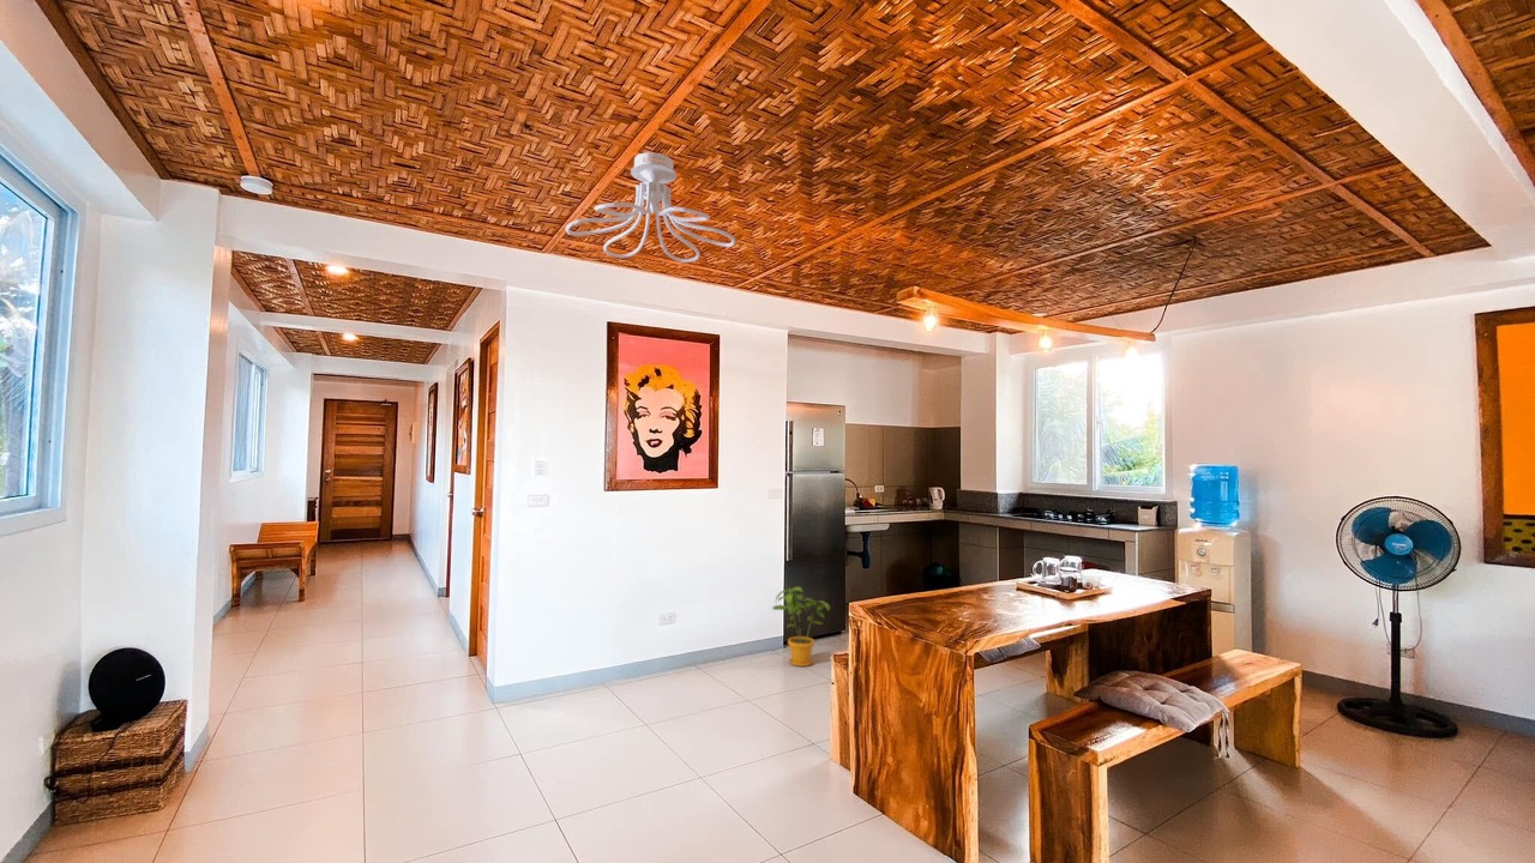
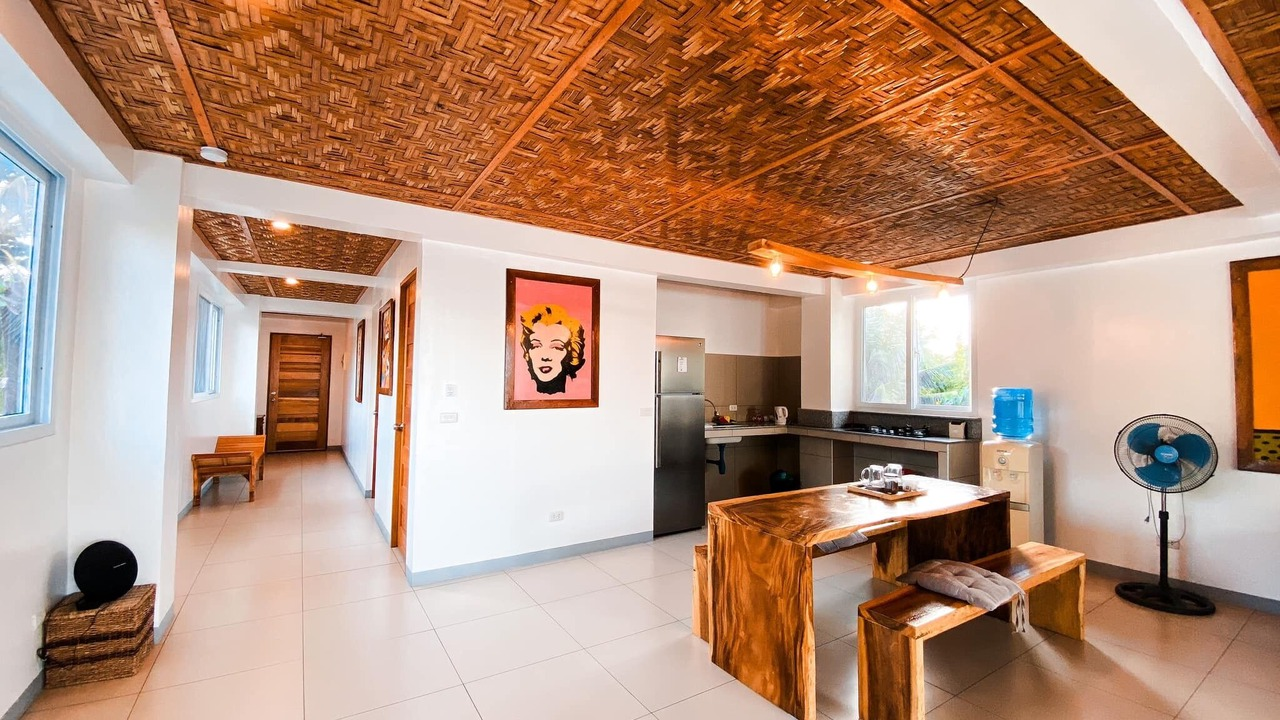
- ceiling light fixture [565,151,736,264]
- house plant [771,586,831,668]
